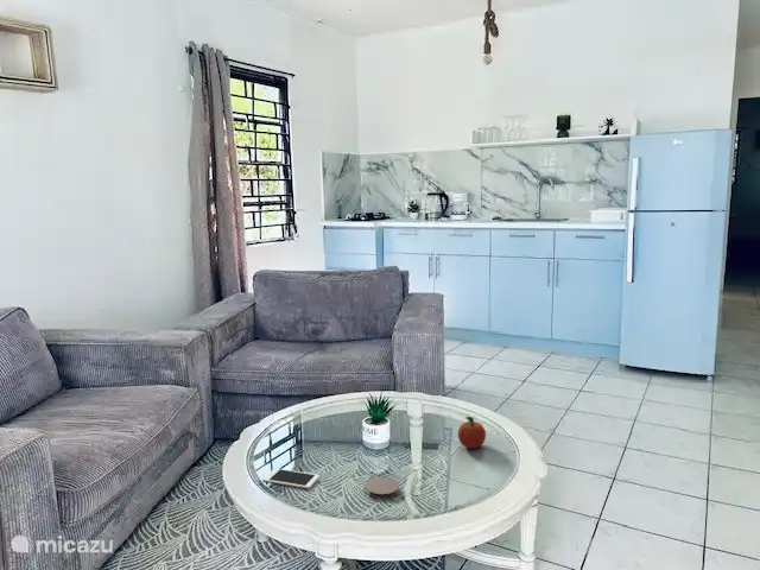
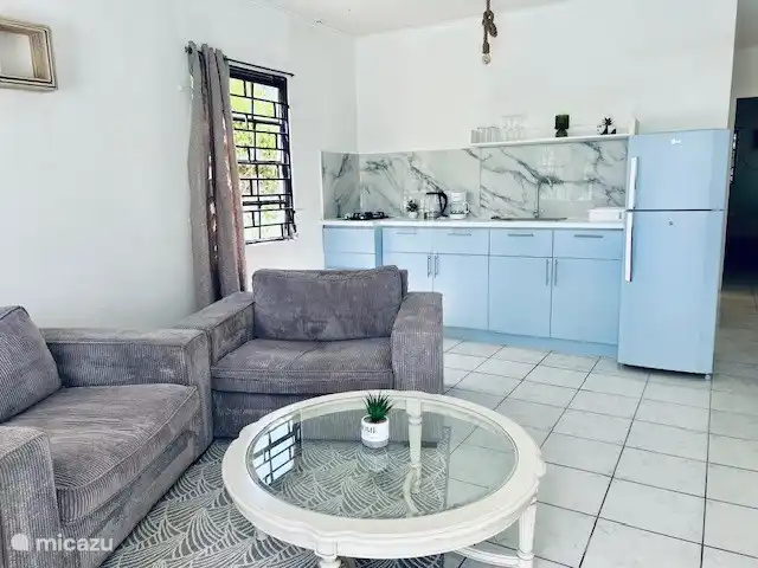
- coaster [366,476,400,500]
- cell phone [261,467,321,489]
- fruit [457,416,487,450]
